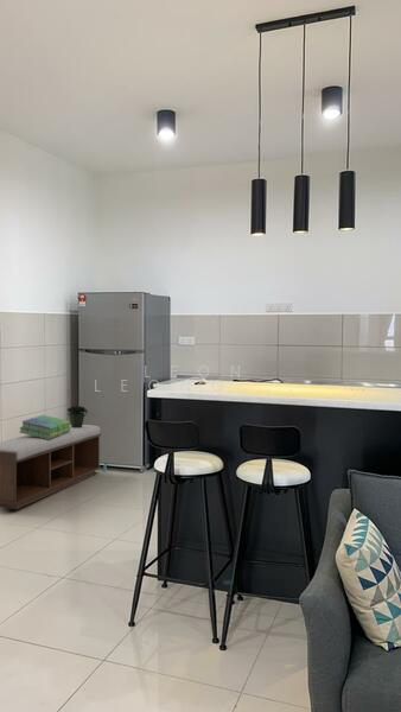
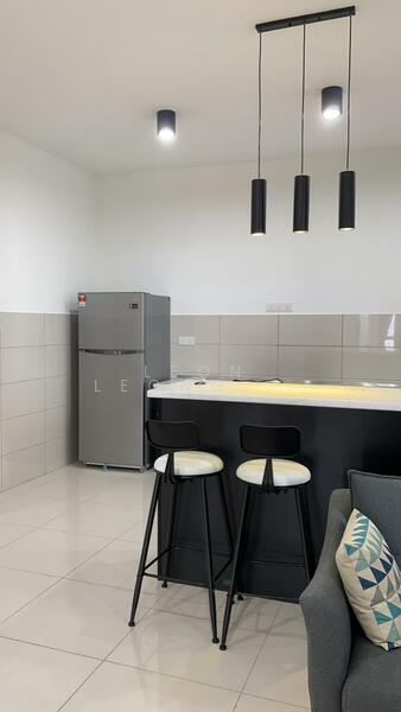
- stack of books [18,414,71,439]
- bench [0,424,102,510]
- potted plant [66,388,89,428]
